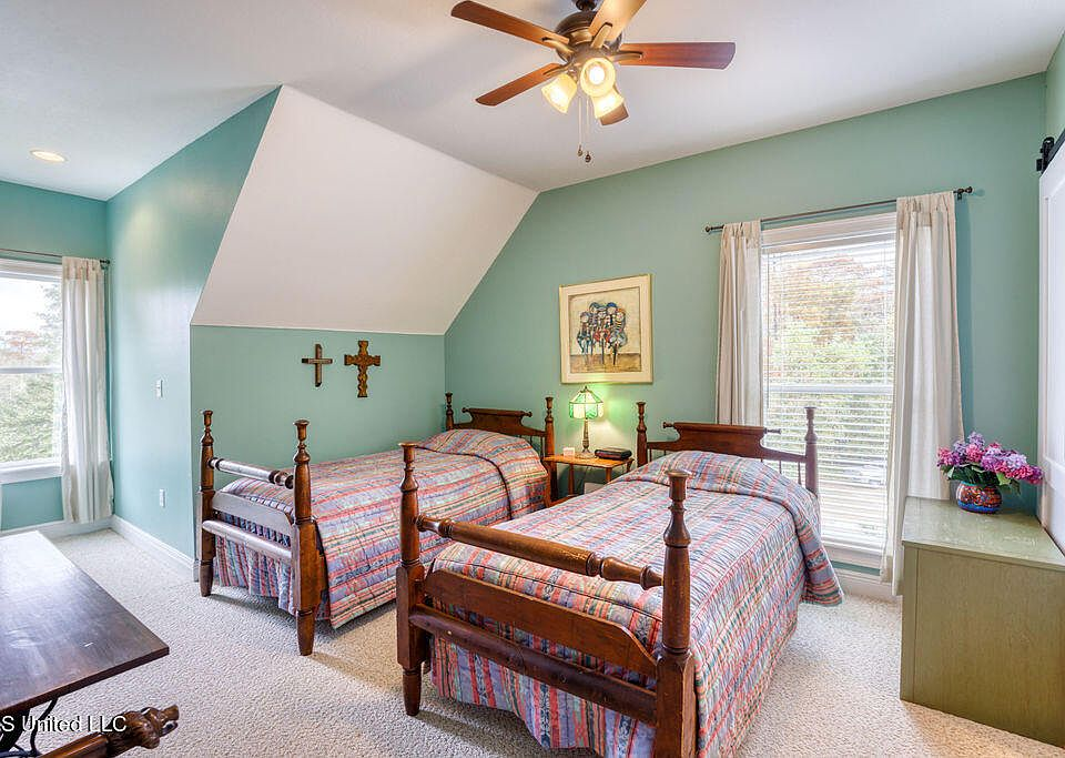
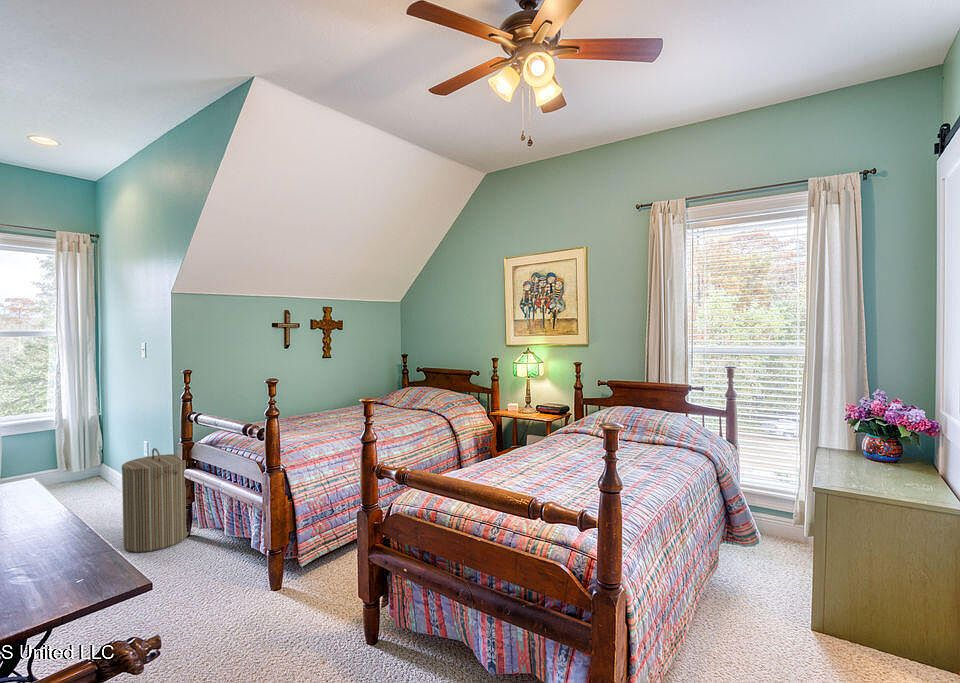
+ laundry hamper [121,447,190,553]
